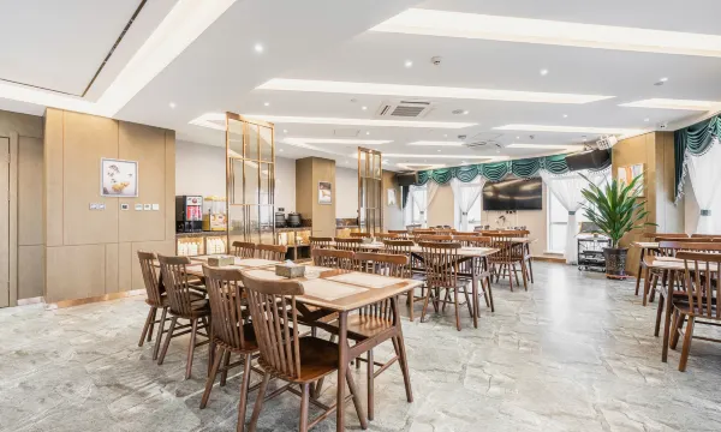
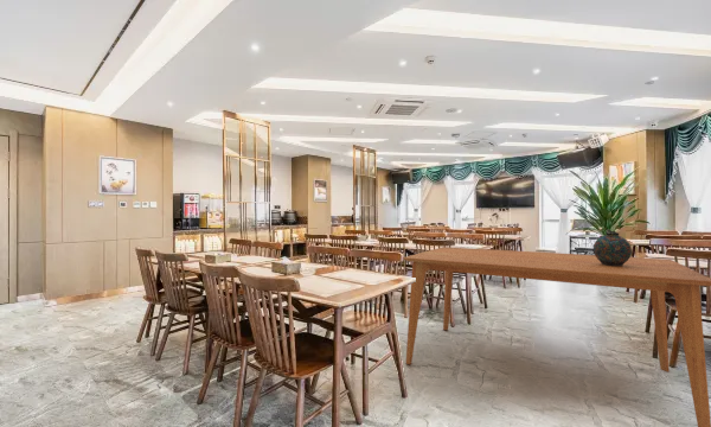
+ dining table [402,246,711,427]
+ snuff bottle [592,228,633,267]
